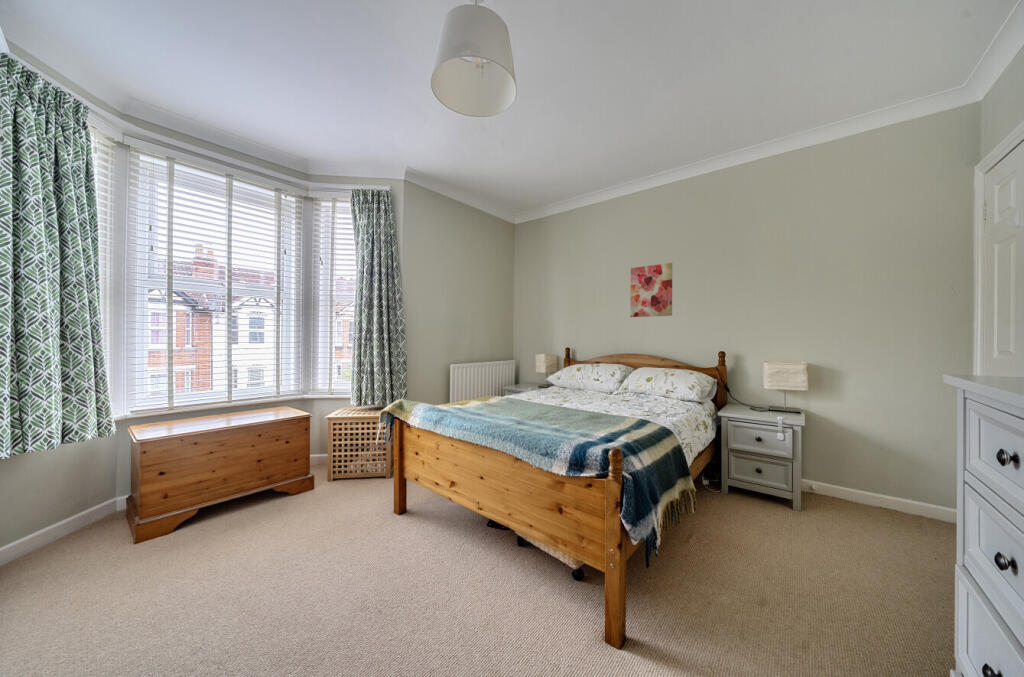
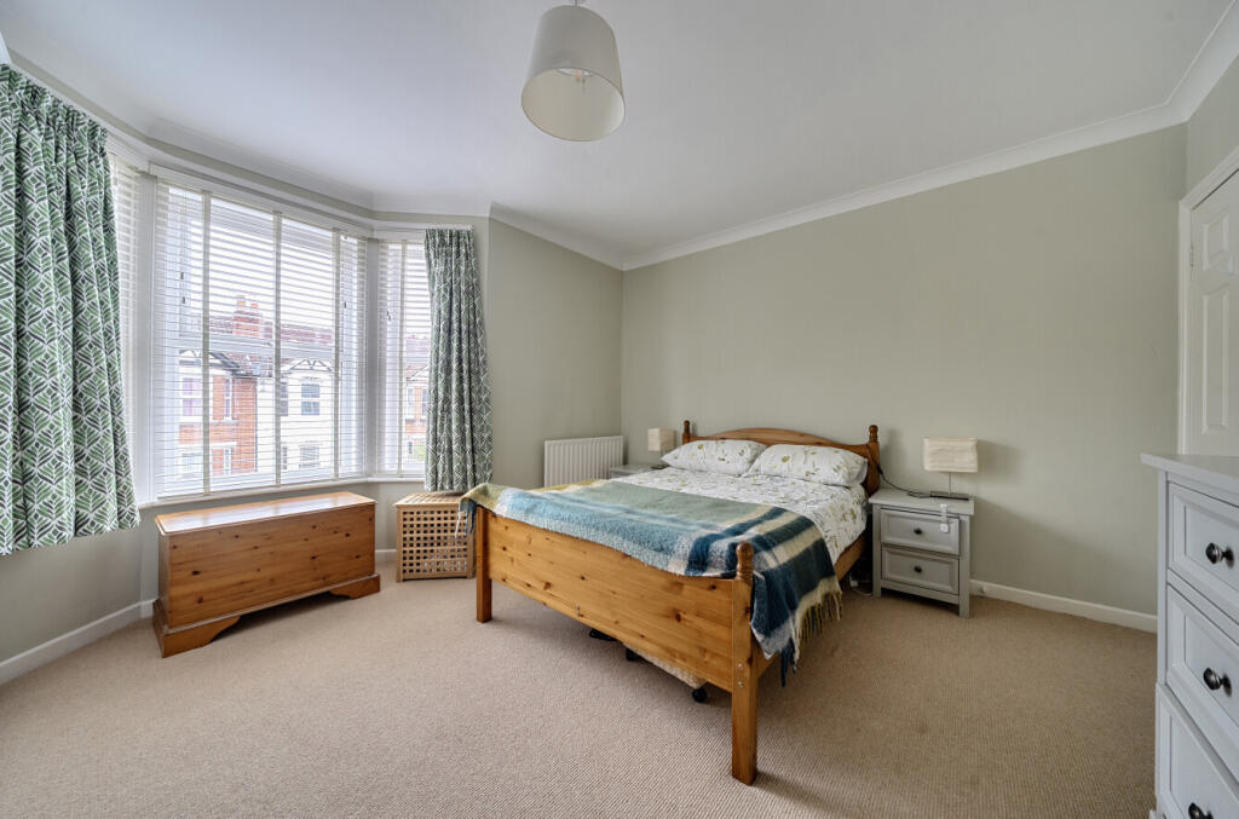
- wall art [630,262,673,318]
